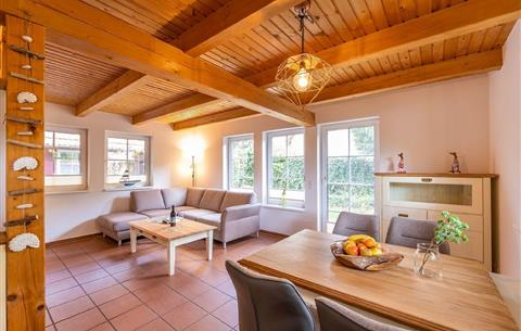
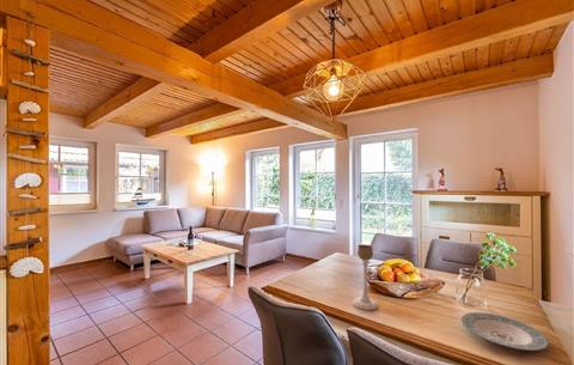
+ candle holder [352,244,379,311]
+ plate [460,311,550,352]
